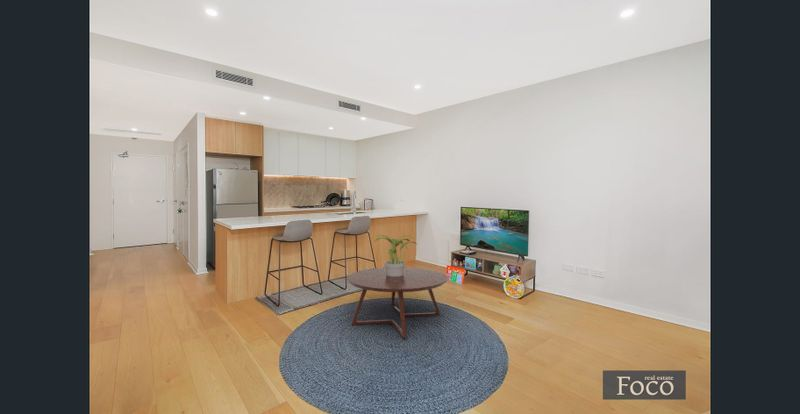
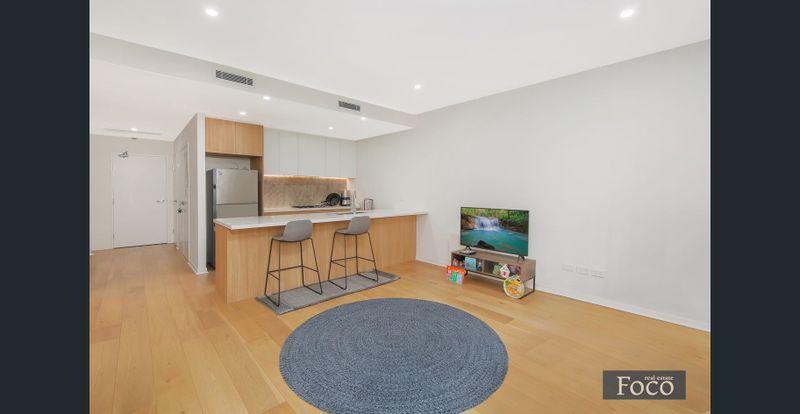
- potted plant [373,234,418,276]
- coffee table [346,266,449,339]
